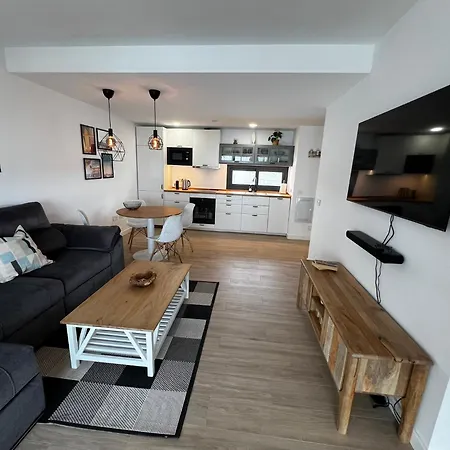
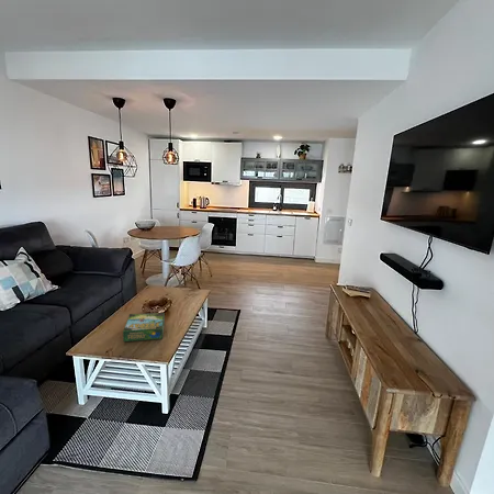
+ board game [122,312,166,343]
